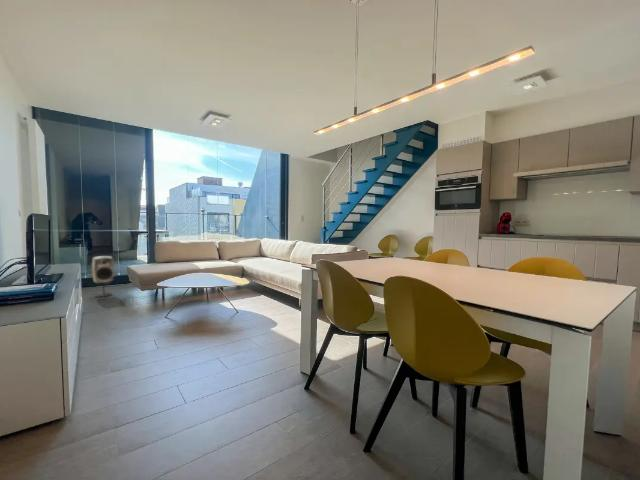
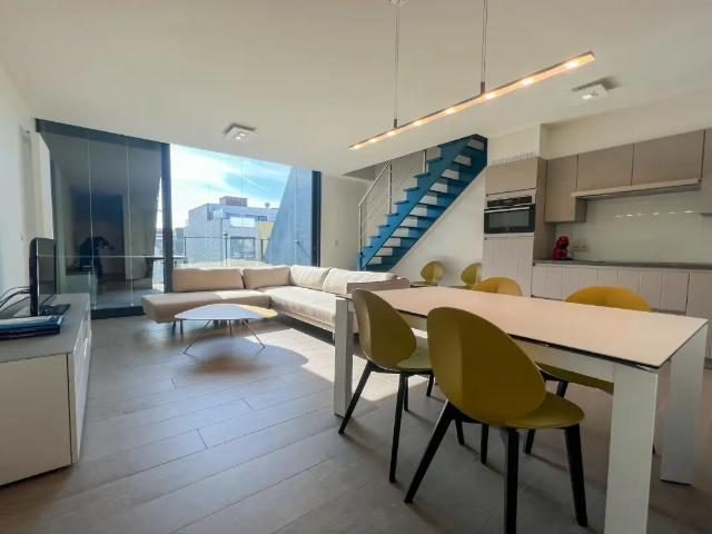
- speaker [91,255,115,298]
